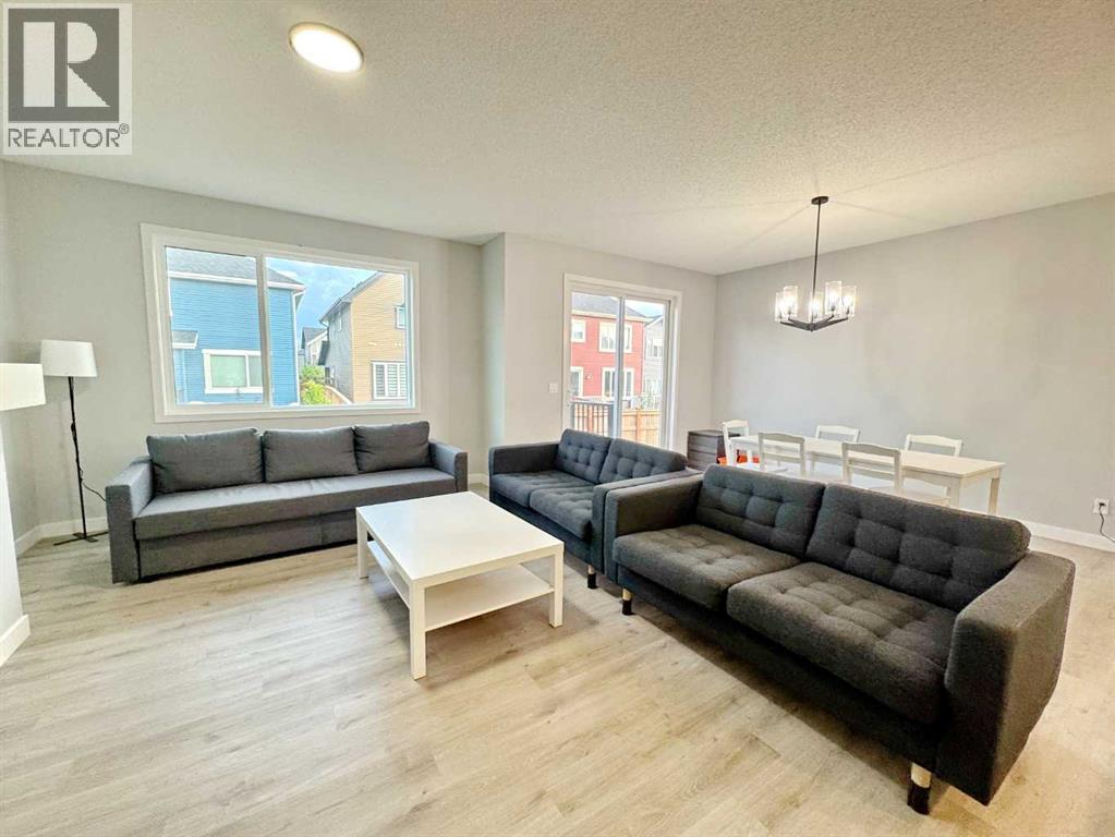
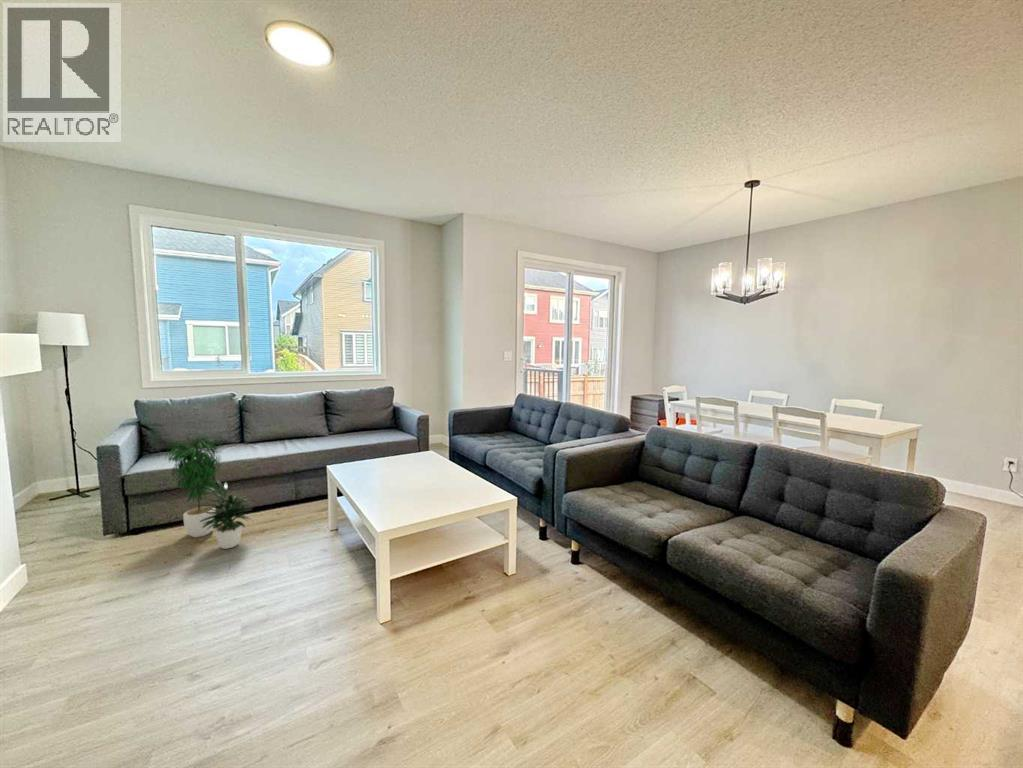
+ potted plant [164,428,255,550]
